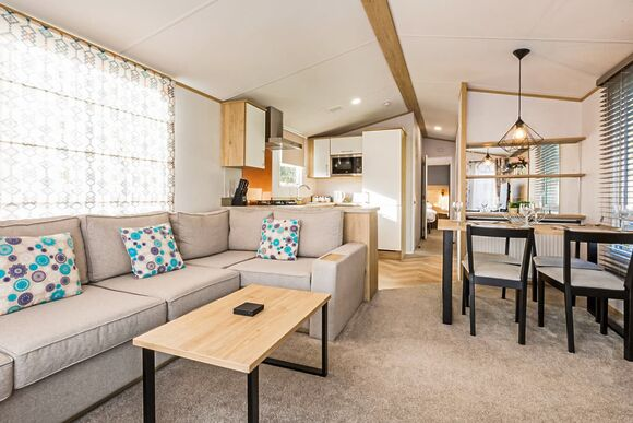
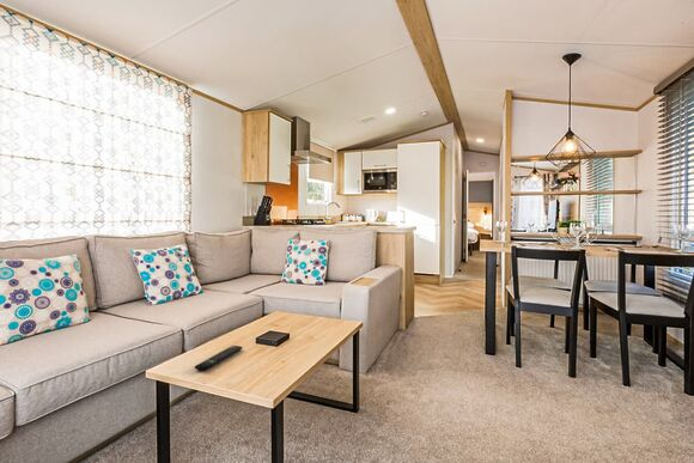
+ remote control [194,345,244,372]
